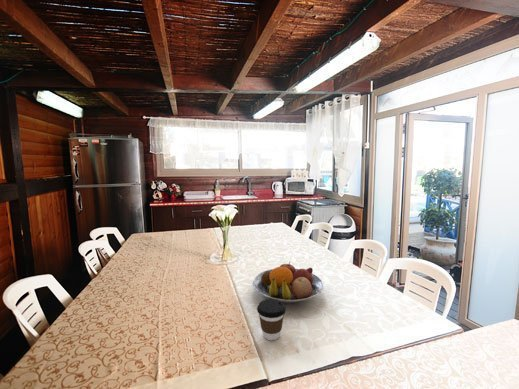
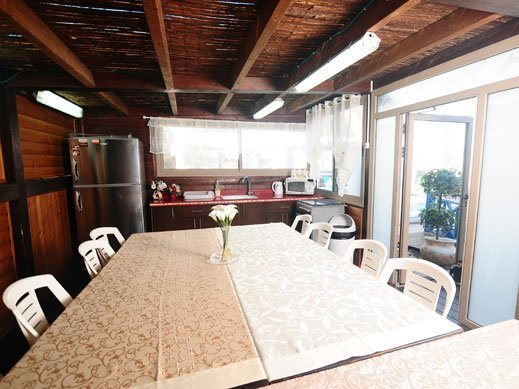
- coffee cup [256,298,287,341]
- fruit bowl [252,261,324,303]
